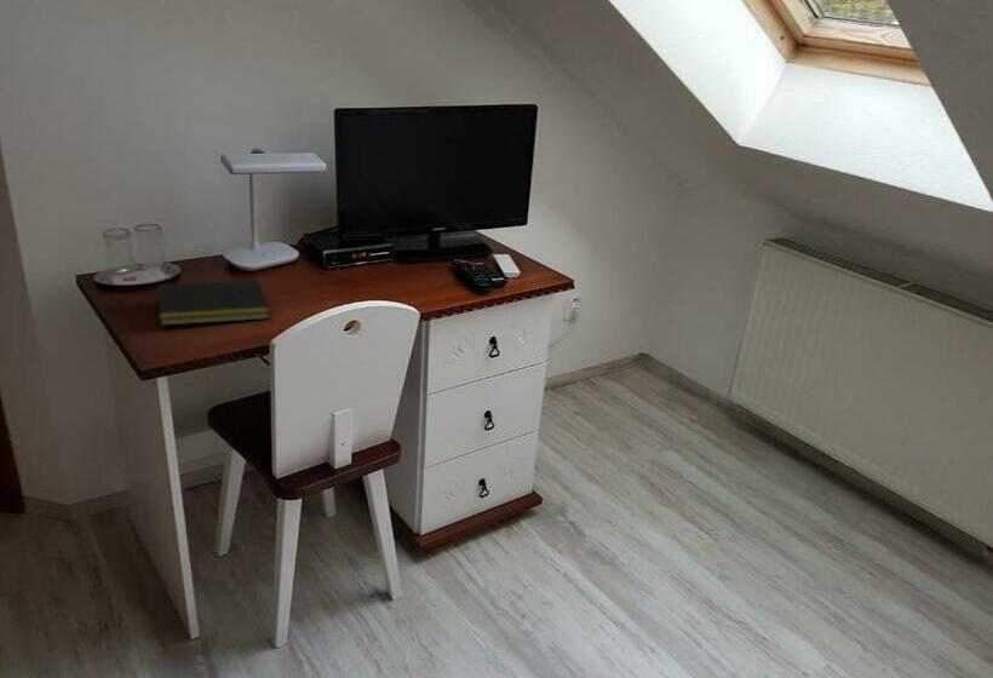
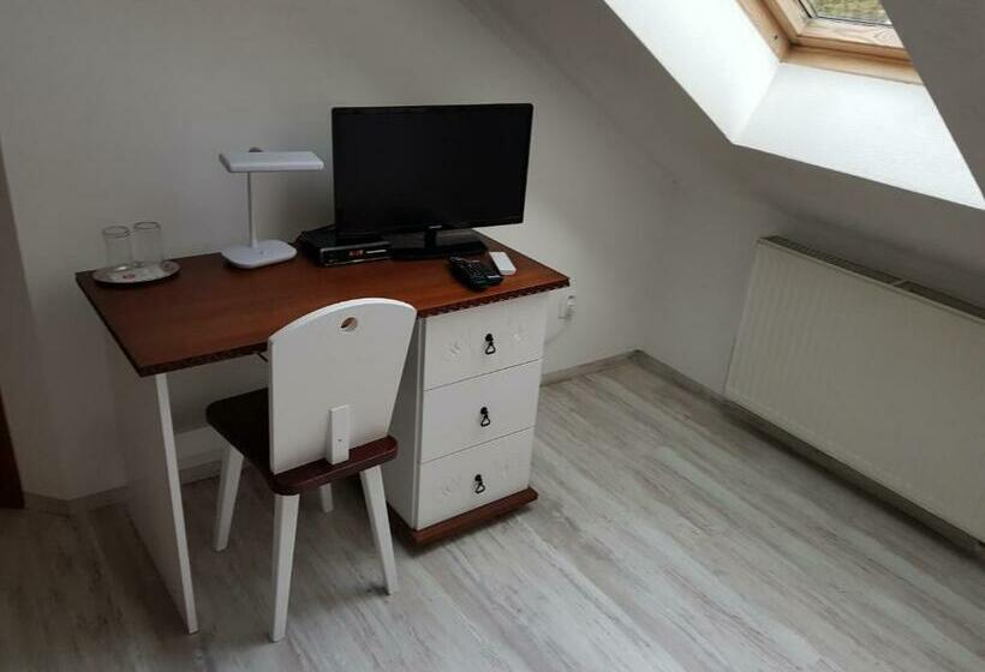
- notepad [155,280,270,327]
